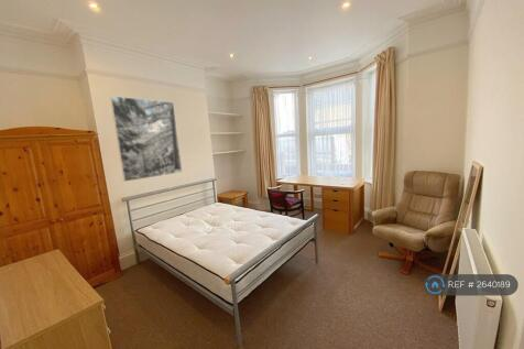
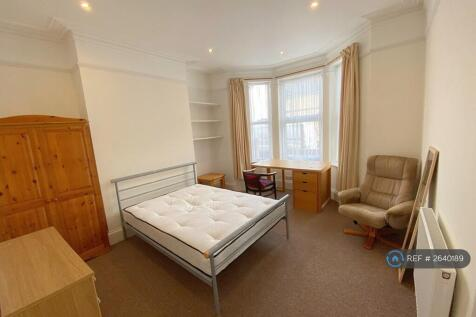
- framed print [109,95,184,183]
